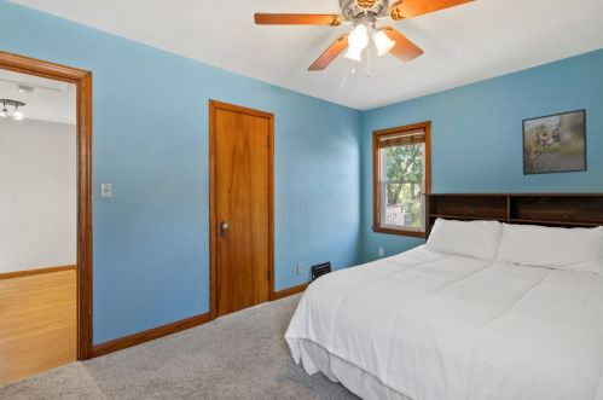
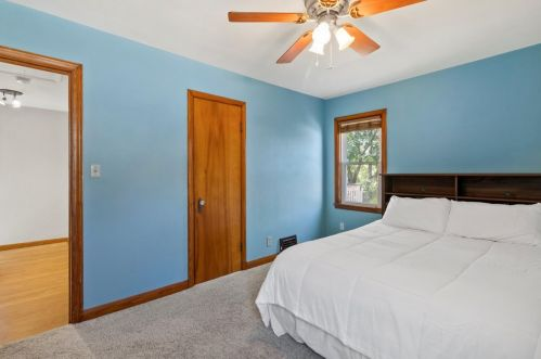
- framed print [521,108,588,176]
